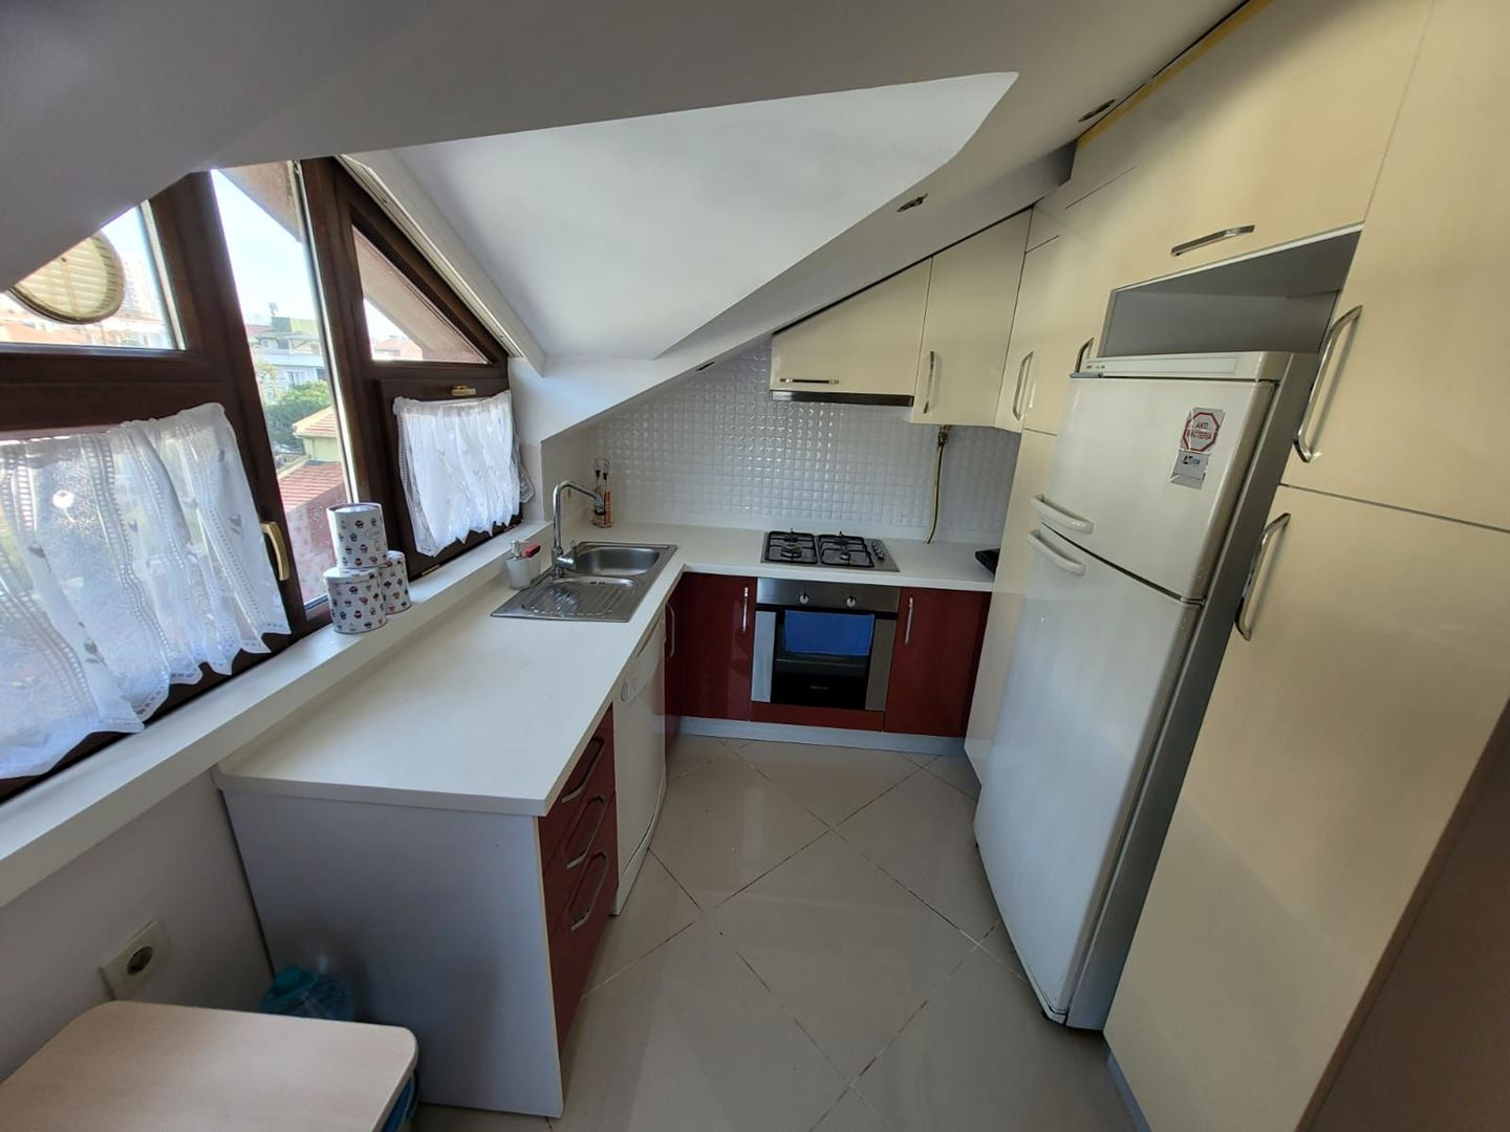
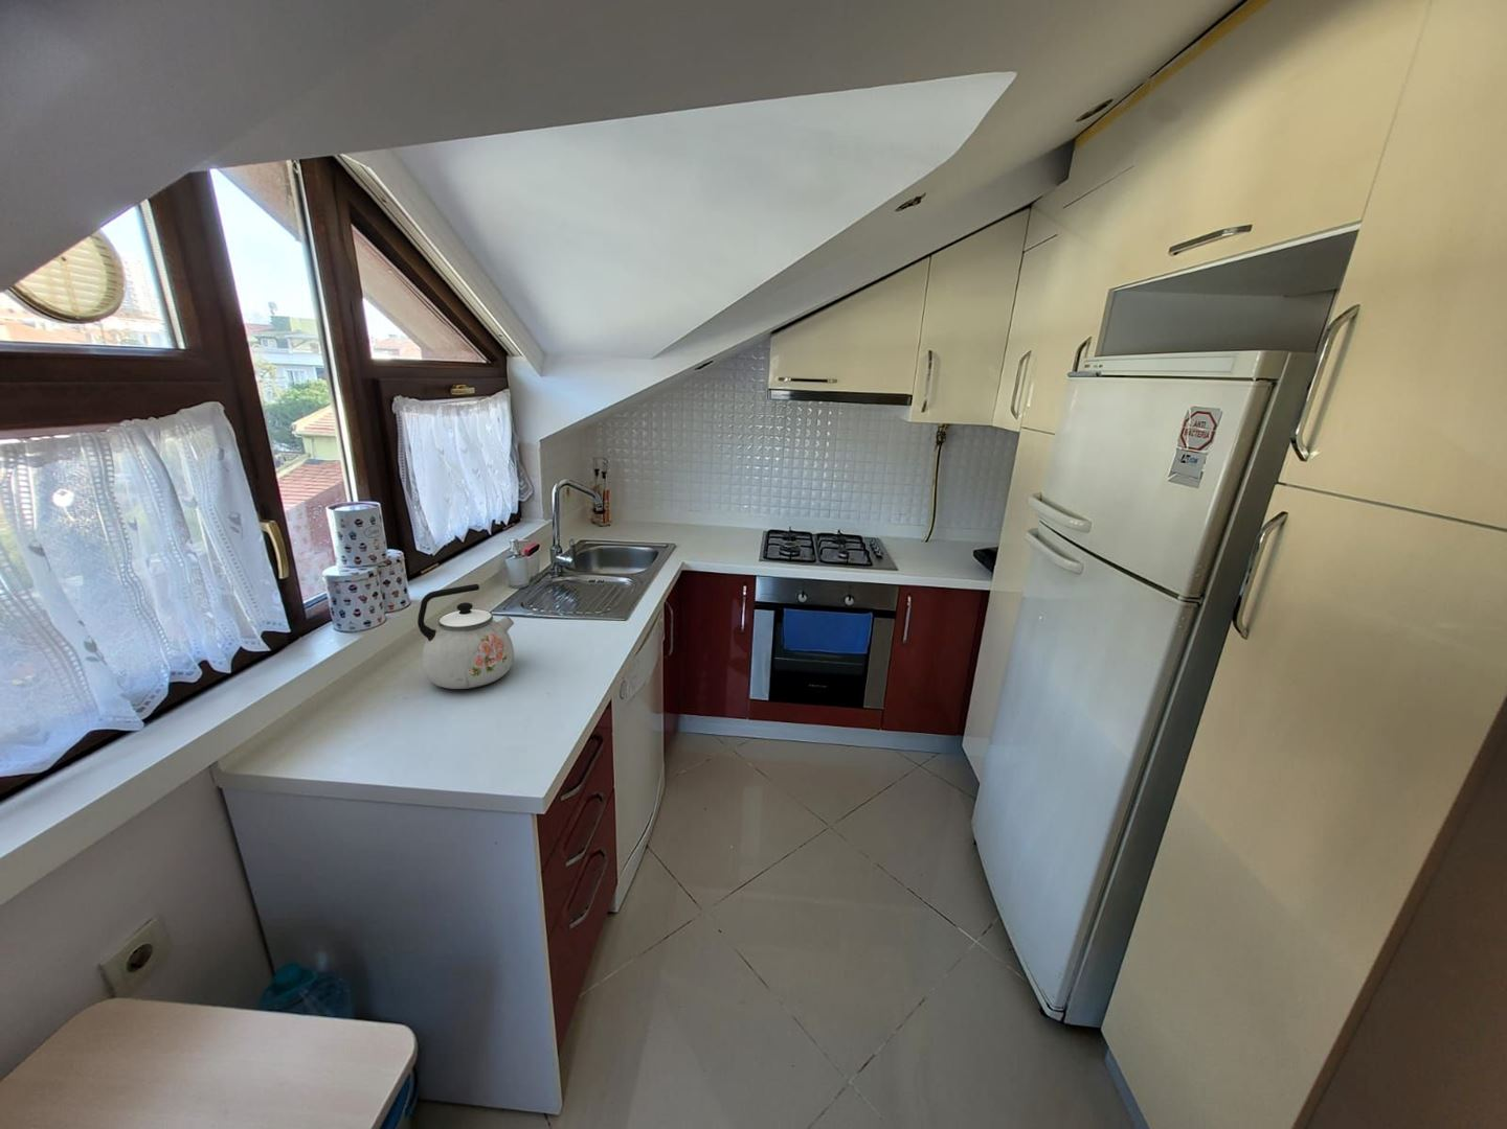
+ kettle [417,583,515,690]
